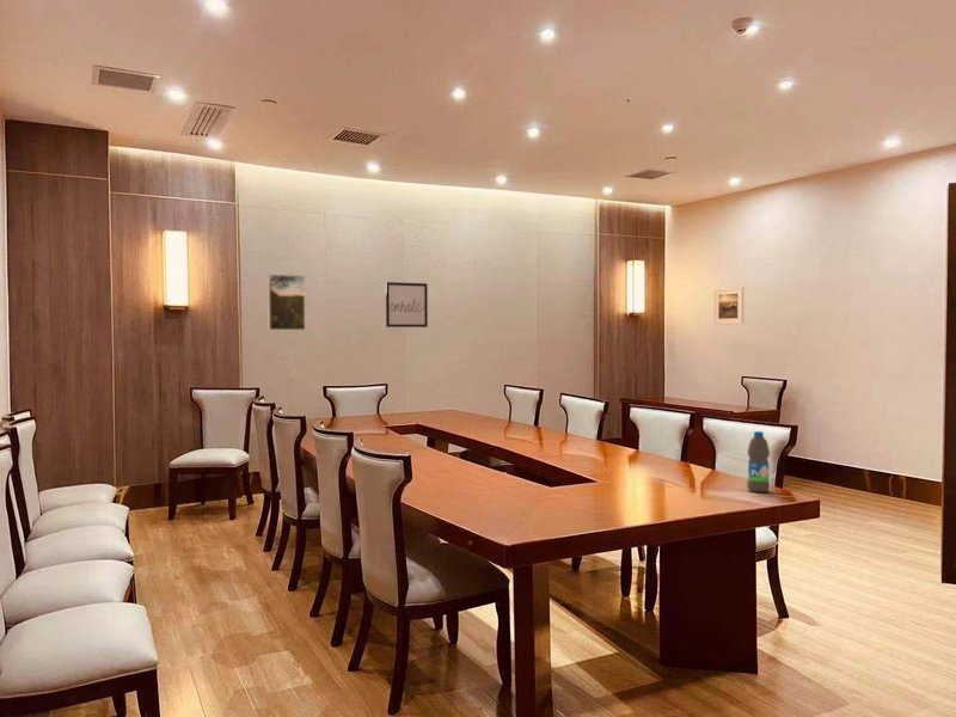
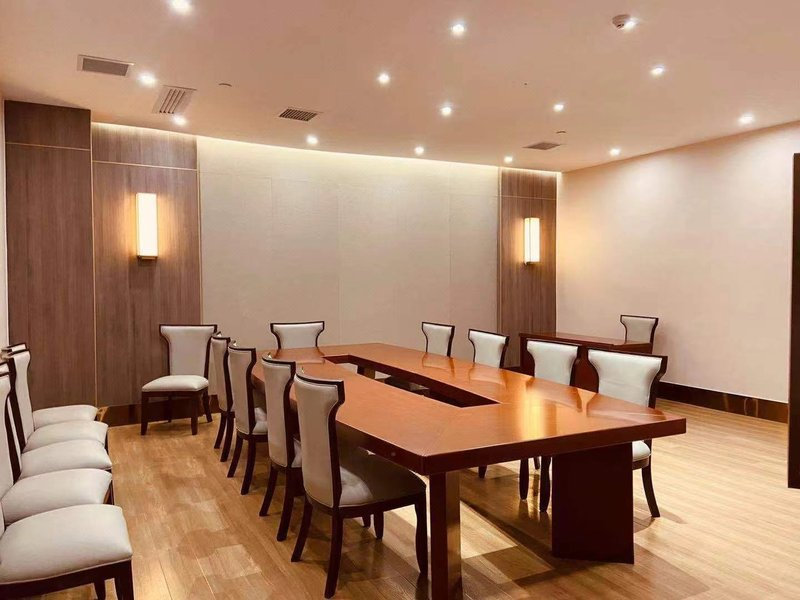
- water bottle [746,430,771,494]
- wall art [385,281,429,329]
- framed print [266,274,306,331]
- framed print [712,286,744,326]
